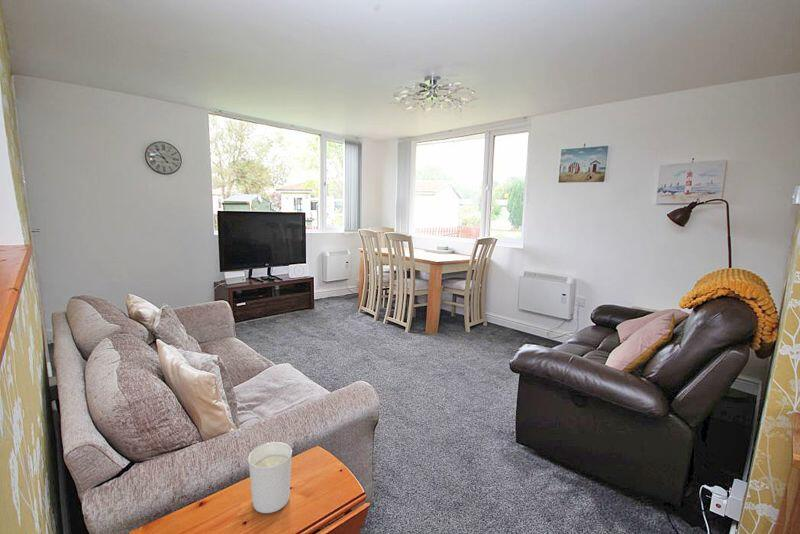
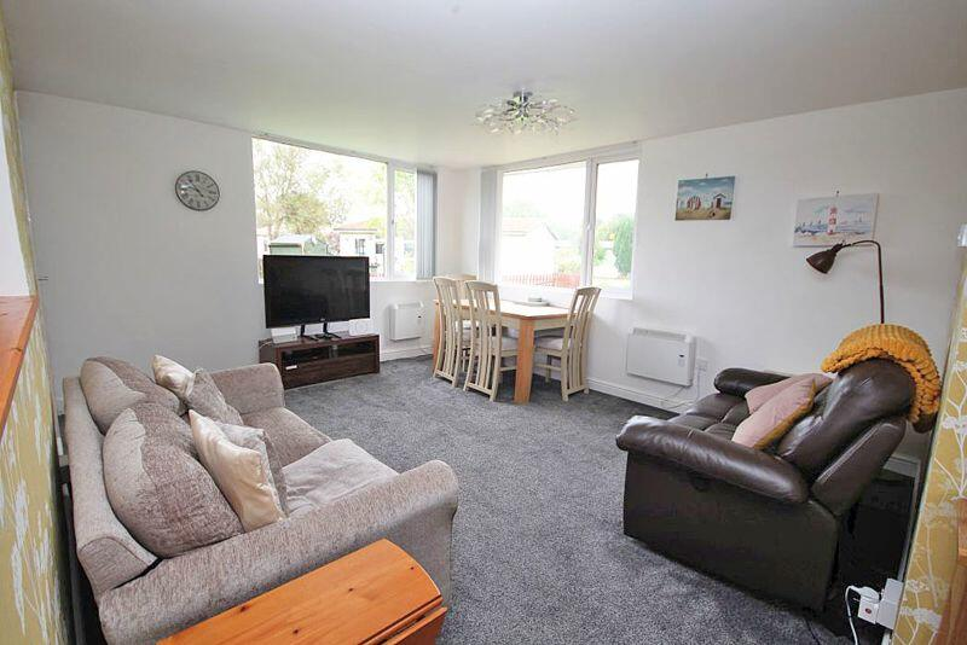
- candle holder [247,441,293,514]
